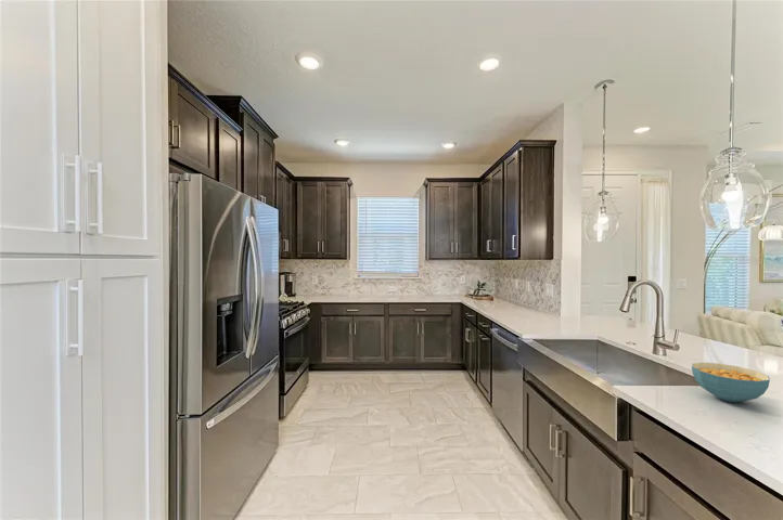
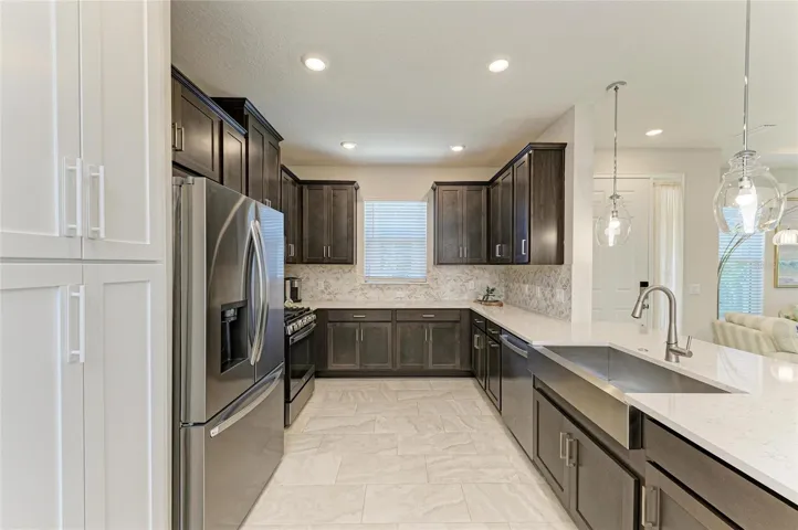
- cereal bowl [691,362,771,403]
